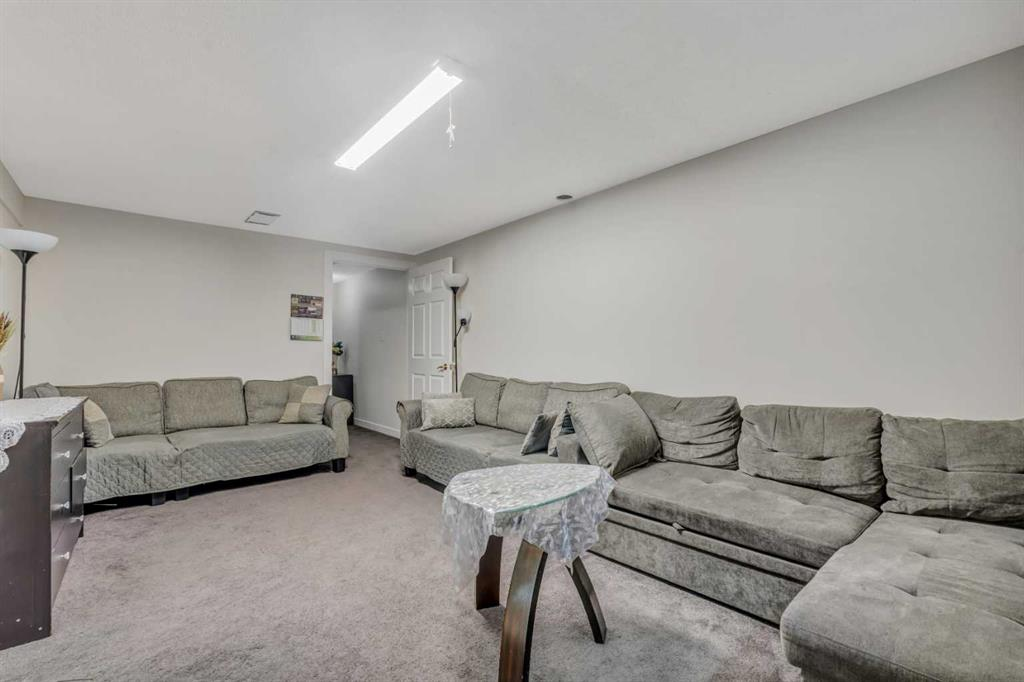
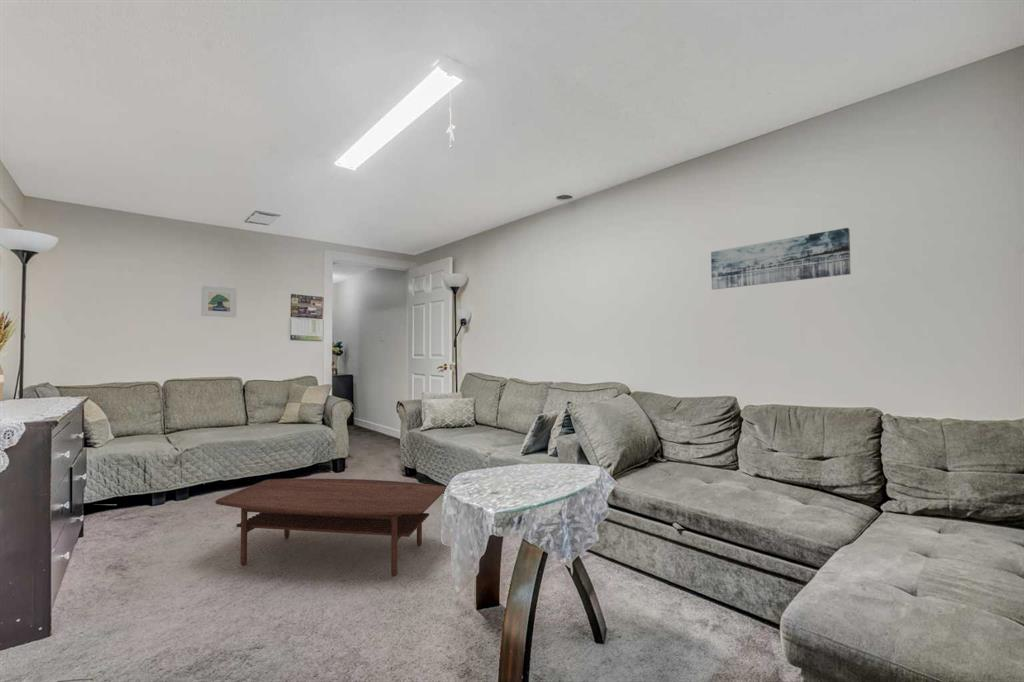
+ wall art [710,227,852,291]
+ coffee table [214,478,447,577]
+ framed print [200,285,238,318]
